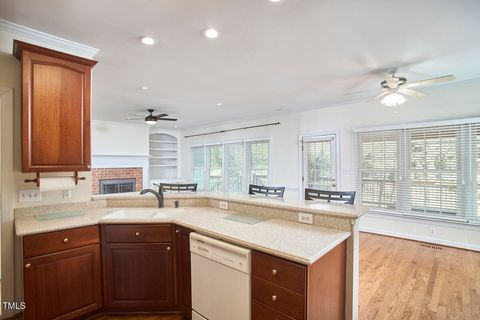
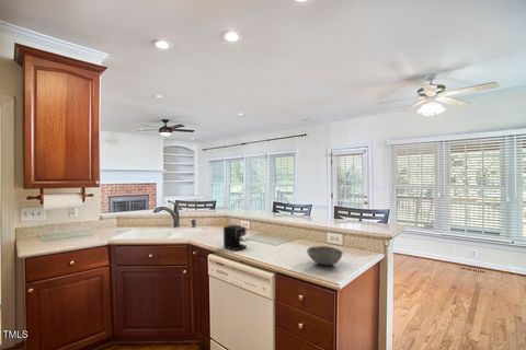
+ bowl [306,245,344,266]
+ coffee maker [222,224,250,252]
